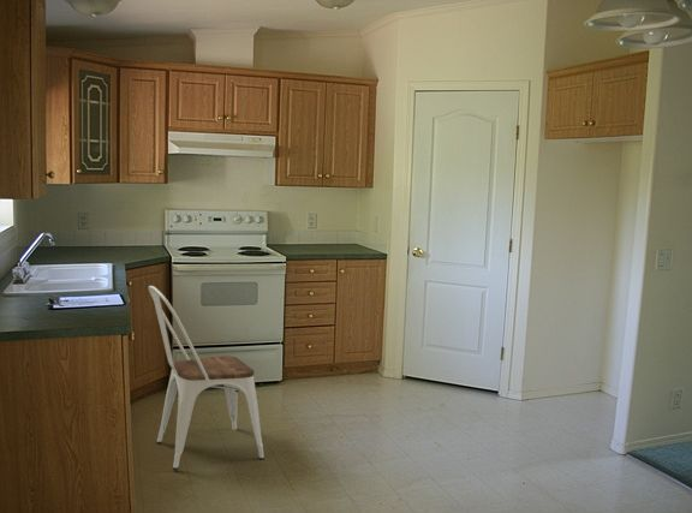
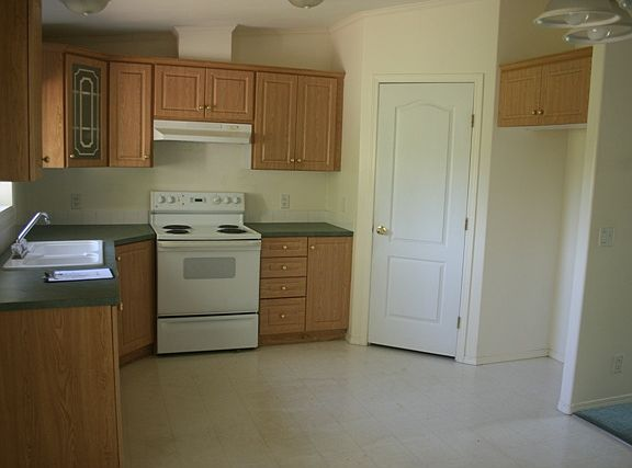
- chair [148,285,266,471]
